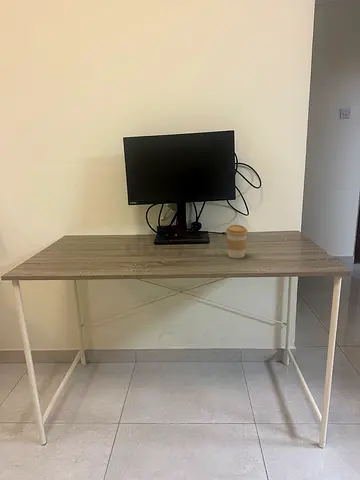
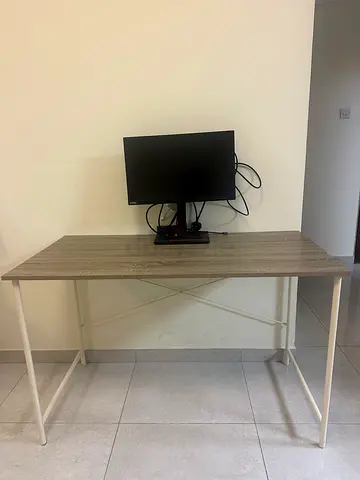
- coffee cup [225,224,249,259]
